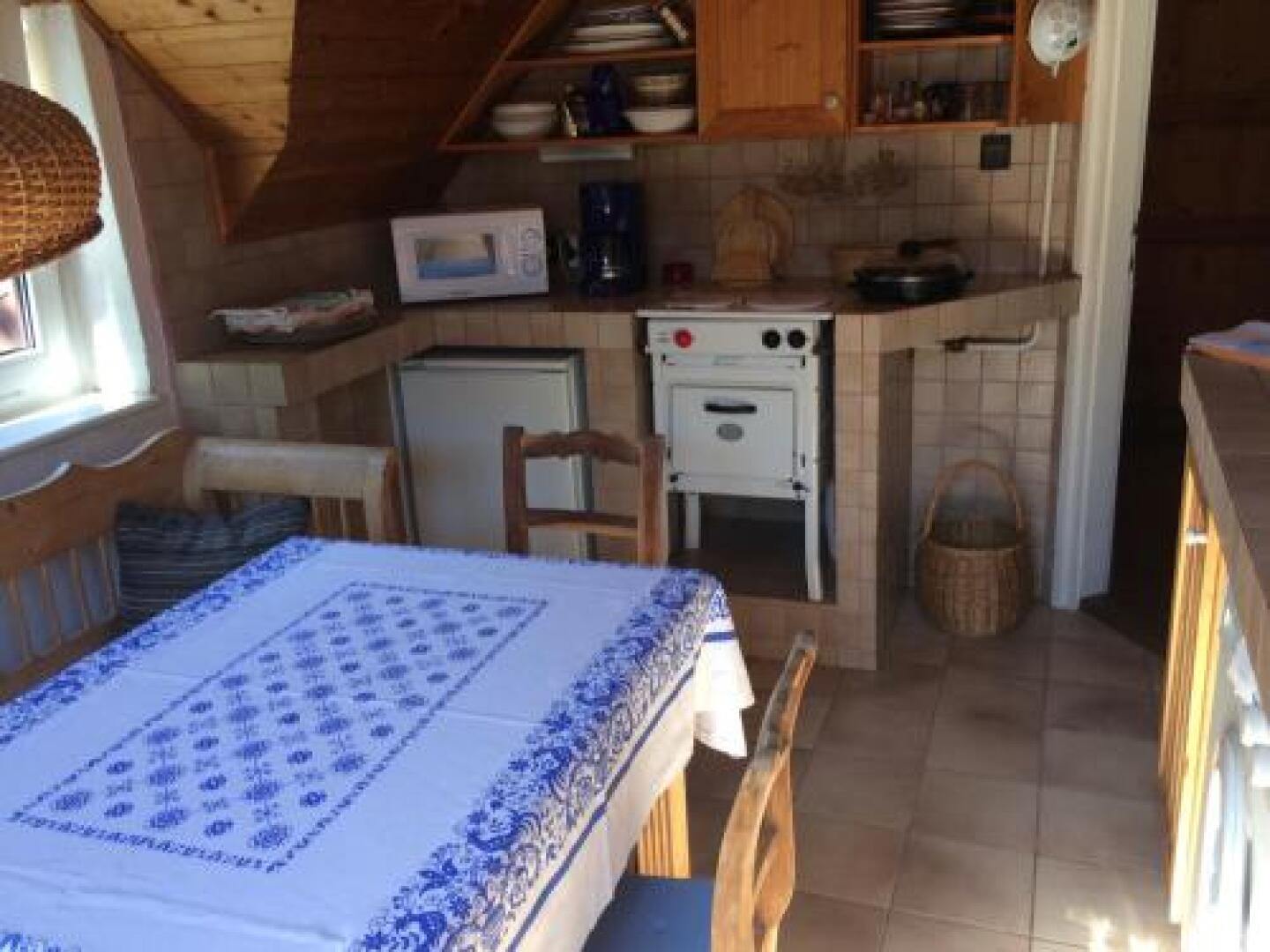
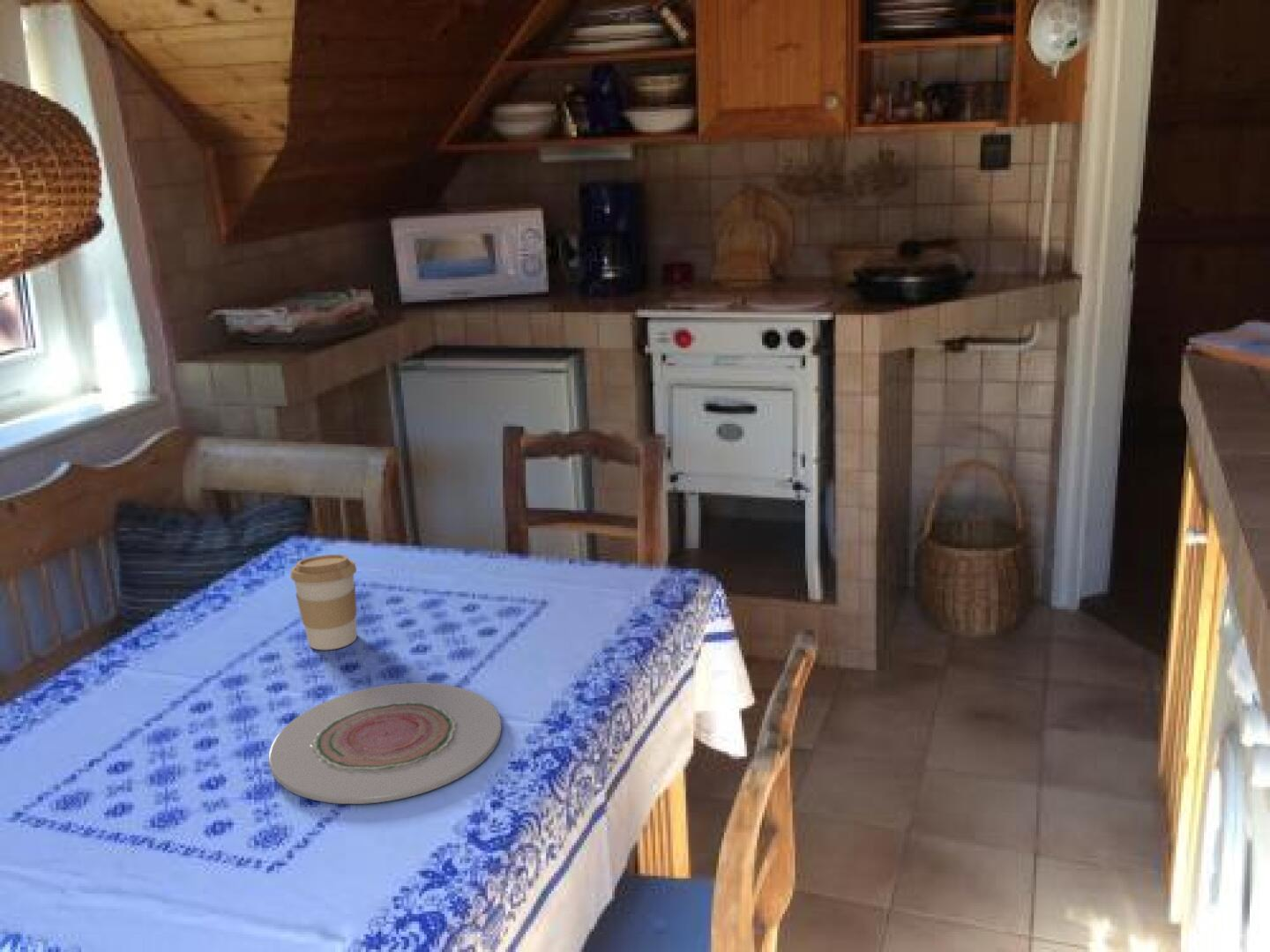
+ plate [268,682,503,805]
+ coffee cup [289,554,357,651]
